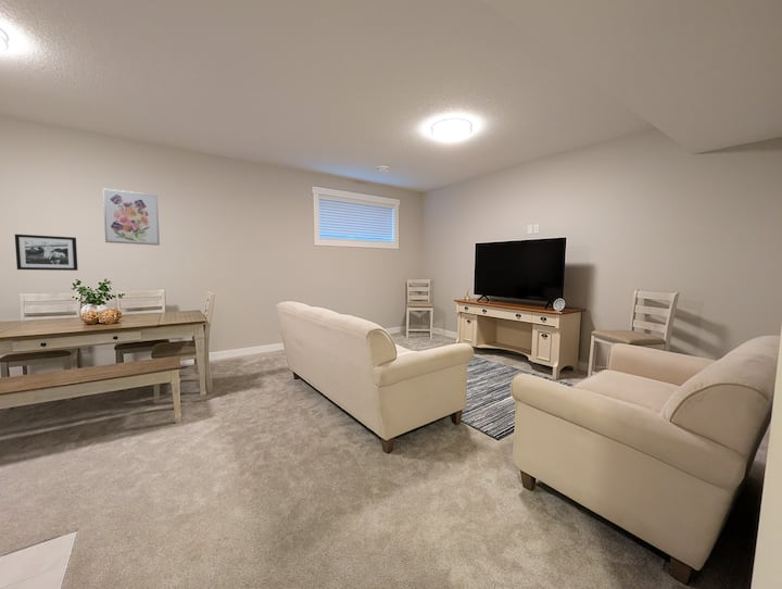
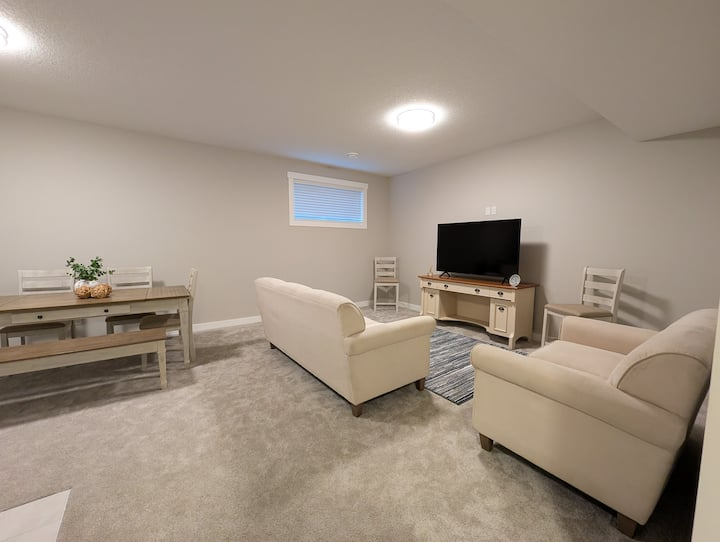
- picture frame [14,234,79,272]
- wall art [102,188,161,247]
